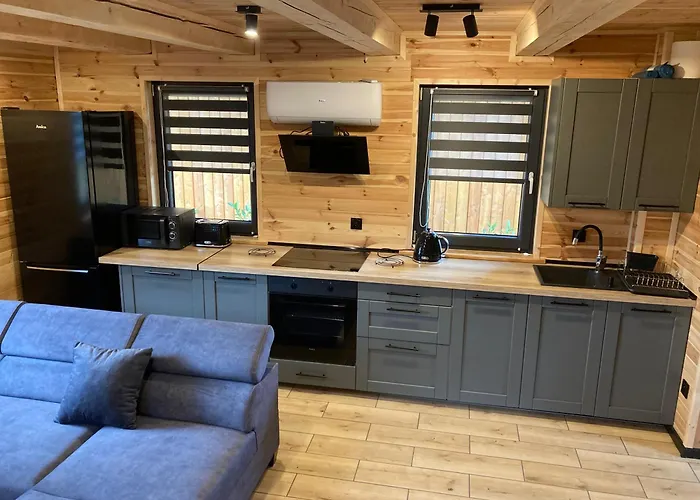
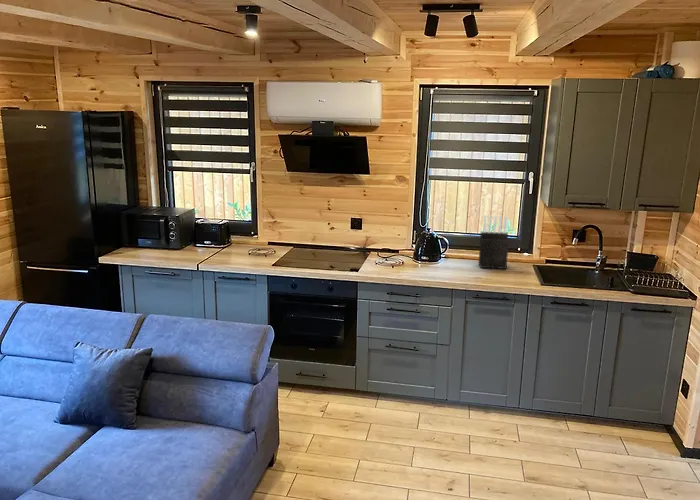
+ knife block [478,214,510,270]
